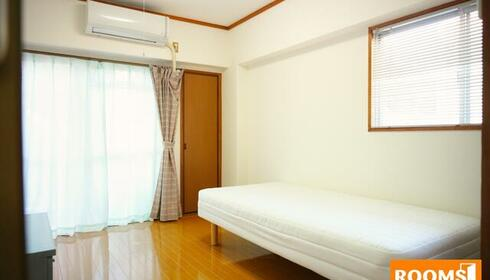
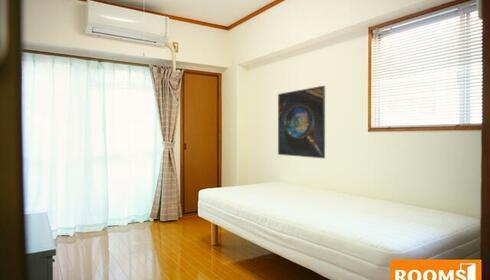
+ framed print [277,85,326,159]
